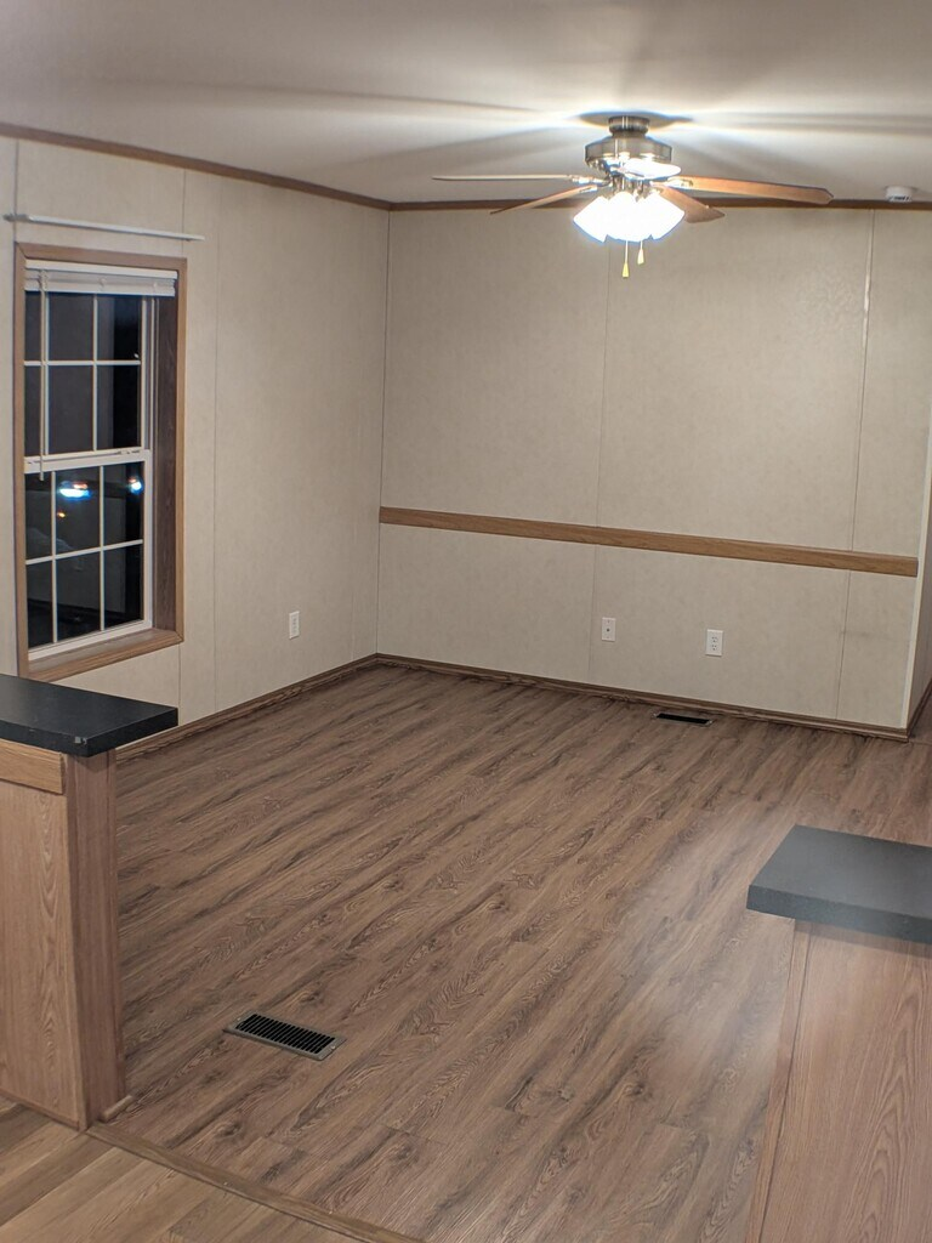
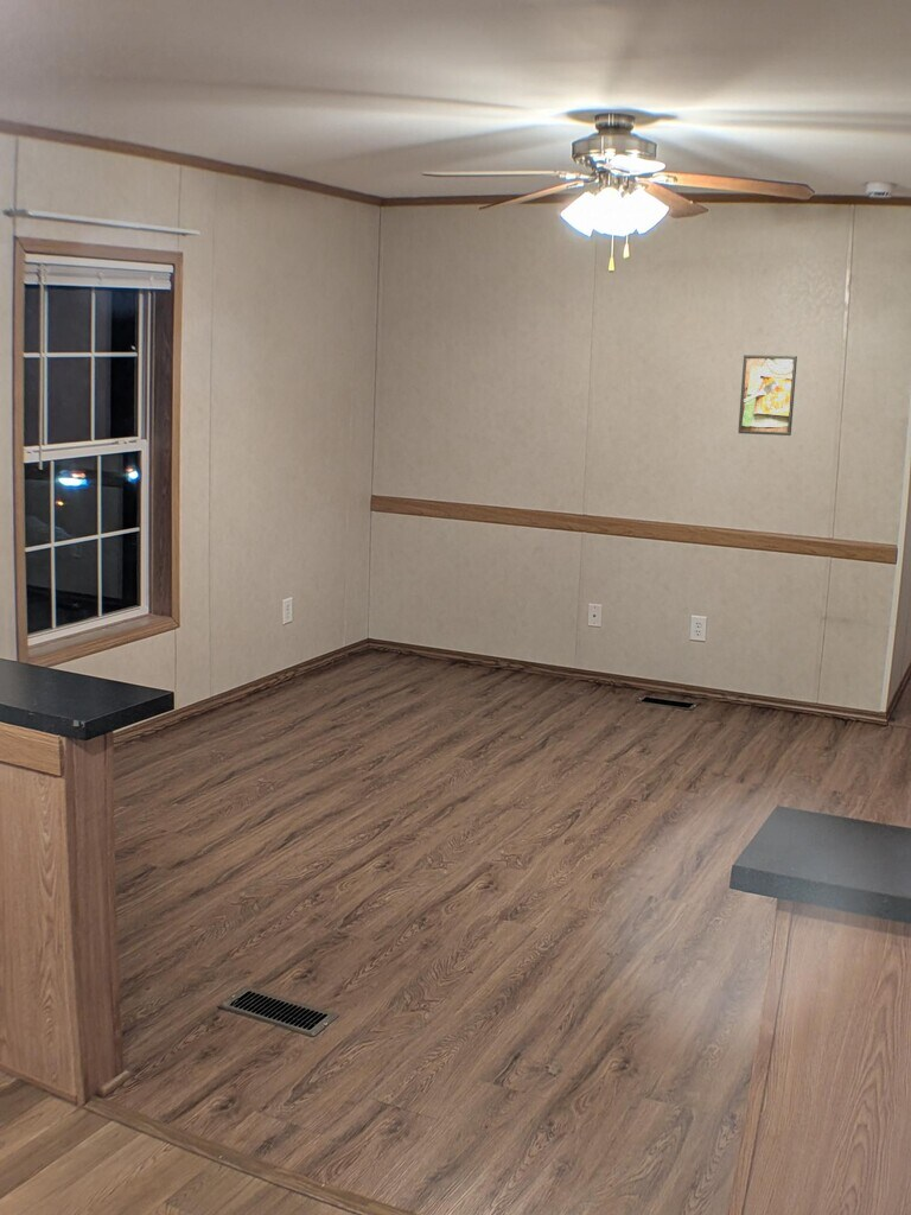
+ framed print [738,354,798,437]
